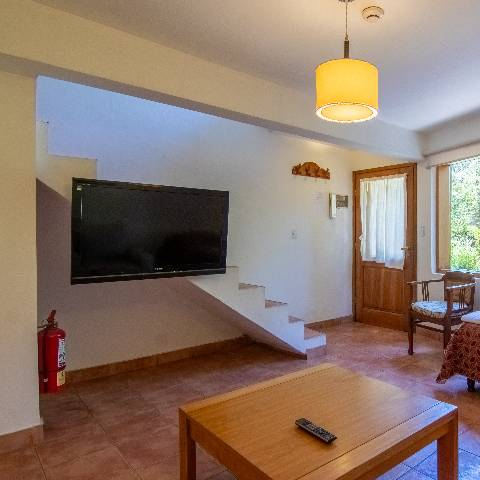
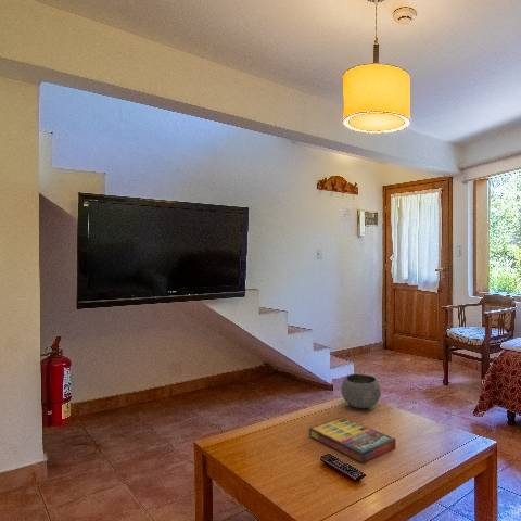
+ game compilation box [308,416,397,463]
+ bowl [340,373,382,409]
